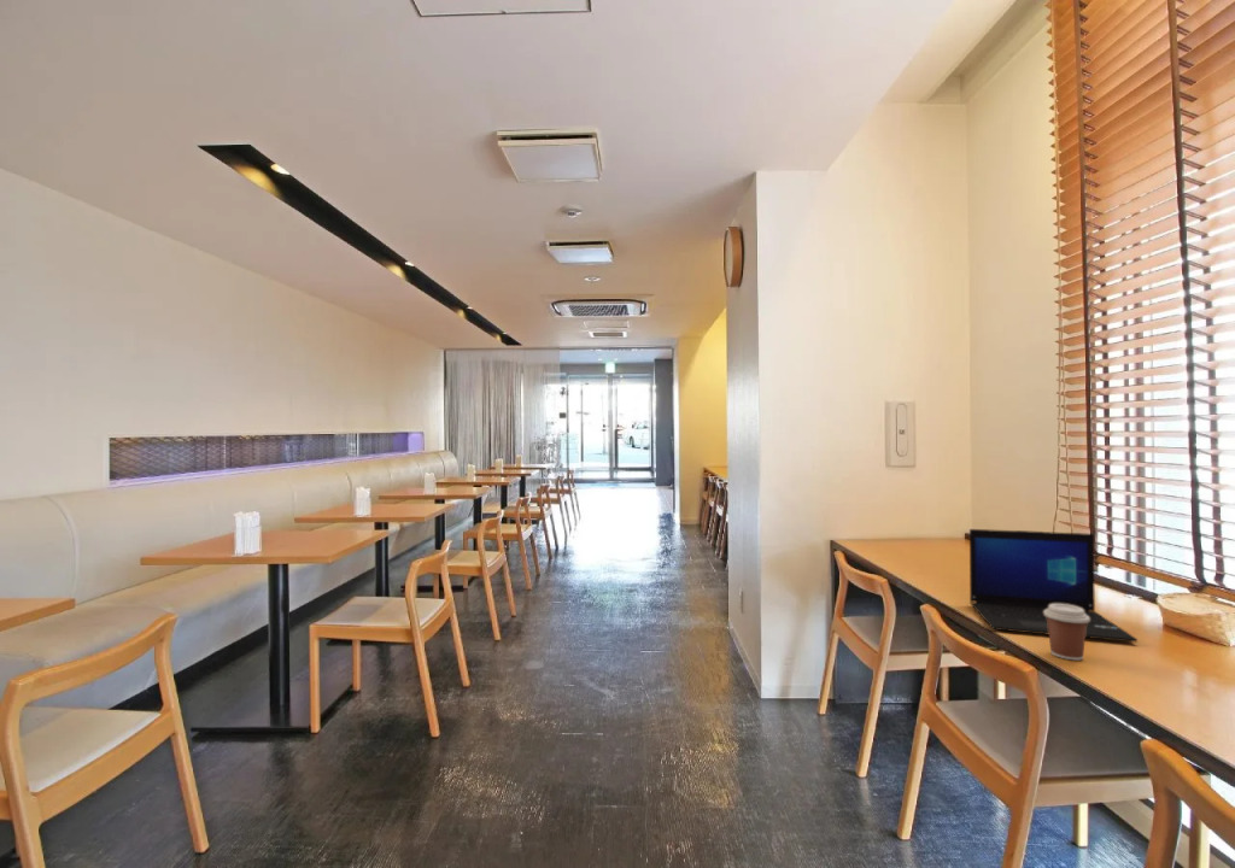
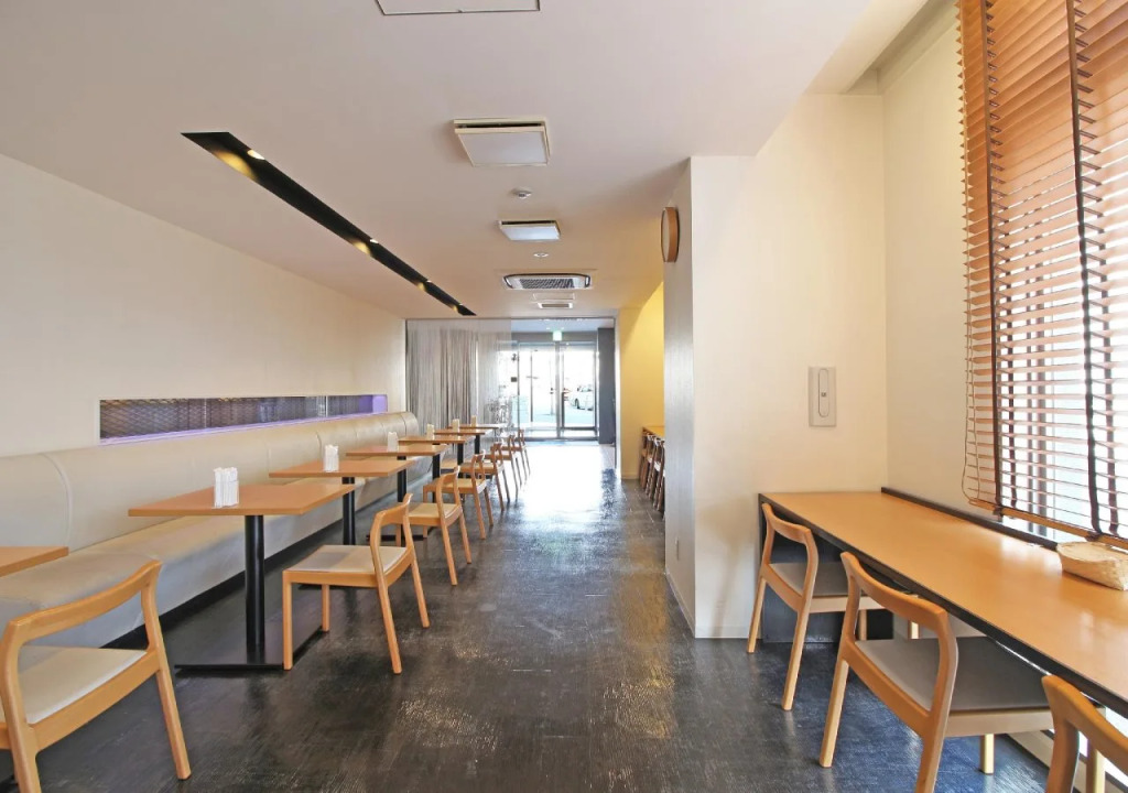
- laptop [968,528,1139,643]
- coffee cup [1043,604,1090,662]
